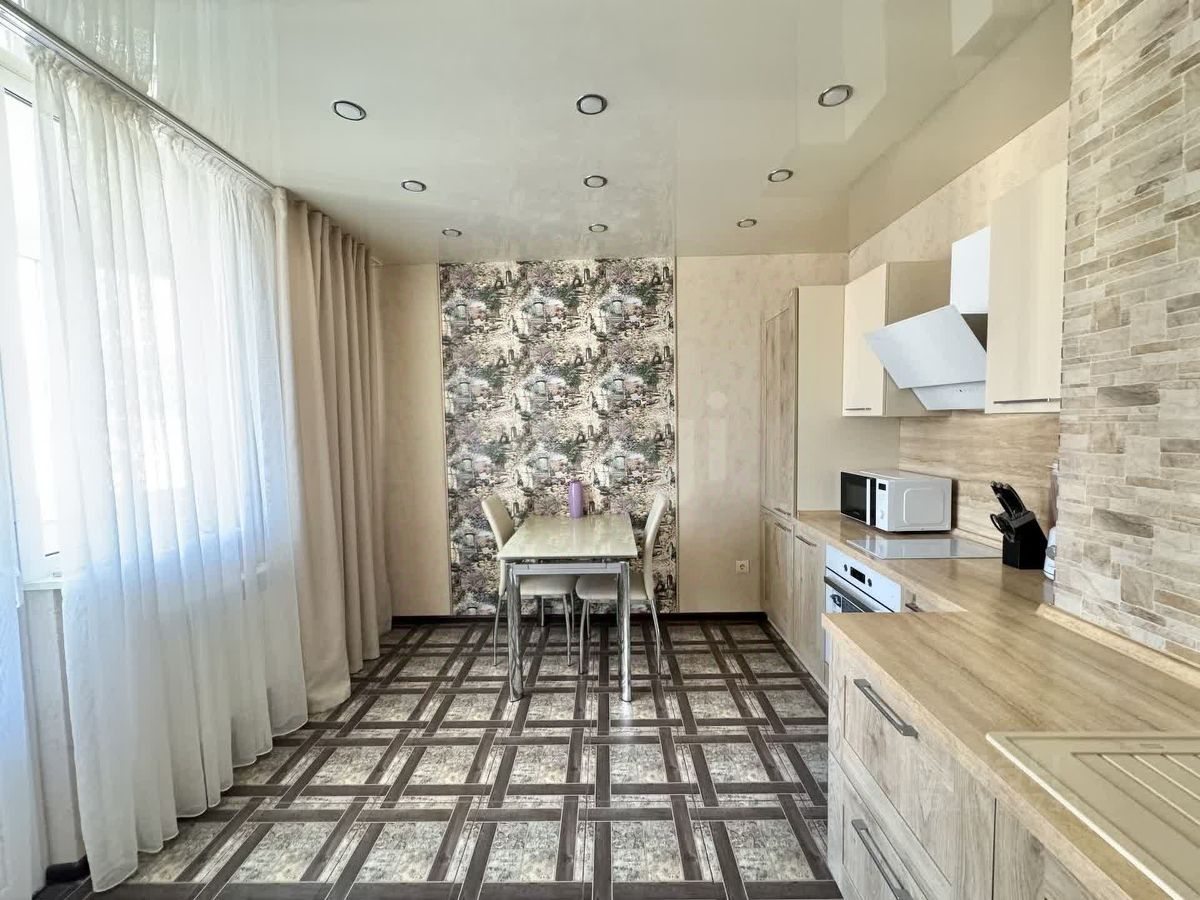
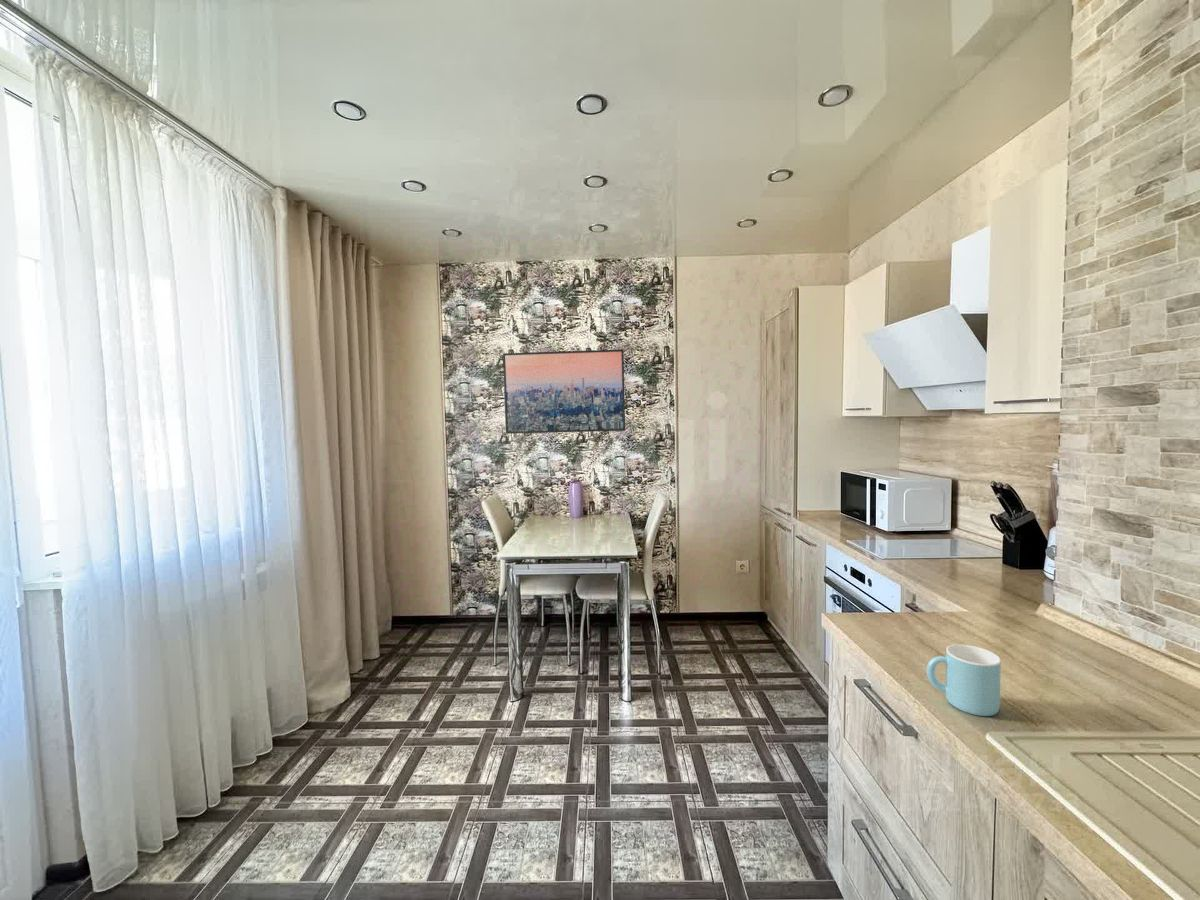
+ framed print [502,348,626,435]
+ mug [926,643,1002,717]
